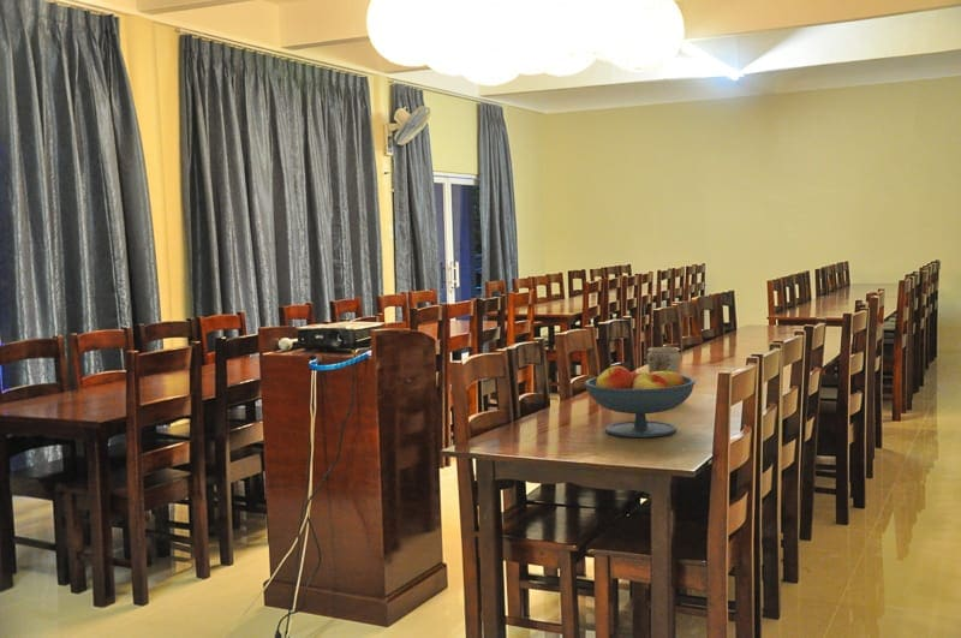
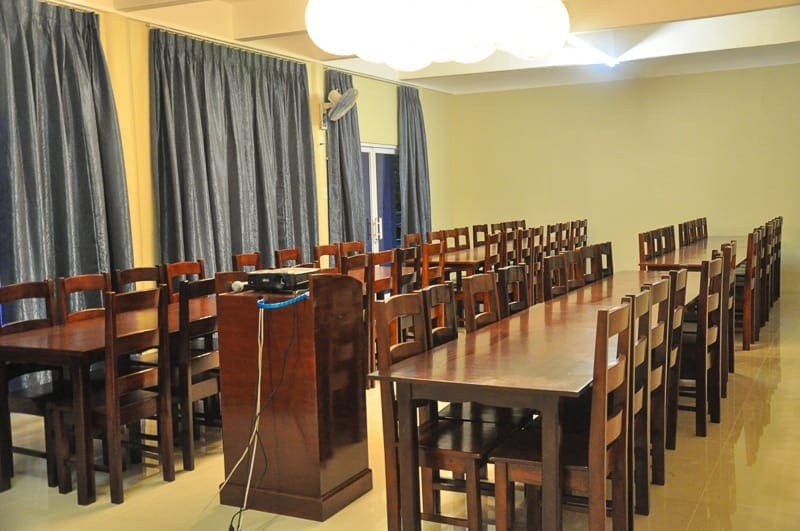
- vase [646,346,682,375]
- fruit bowl [584,365,697,439]
